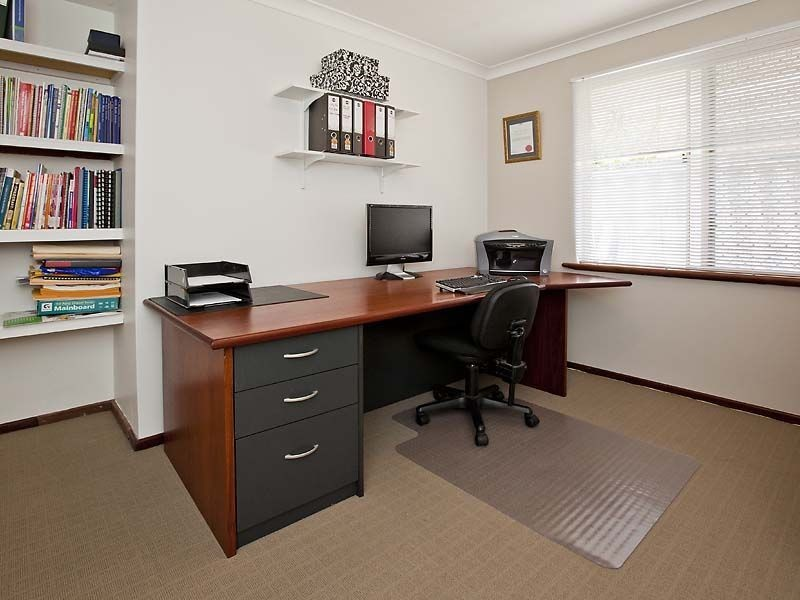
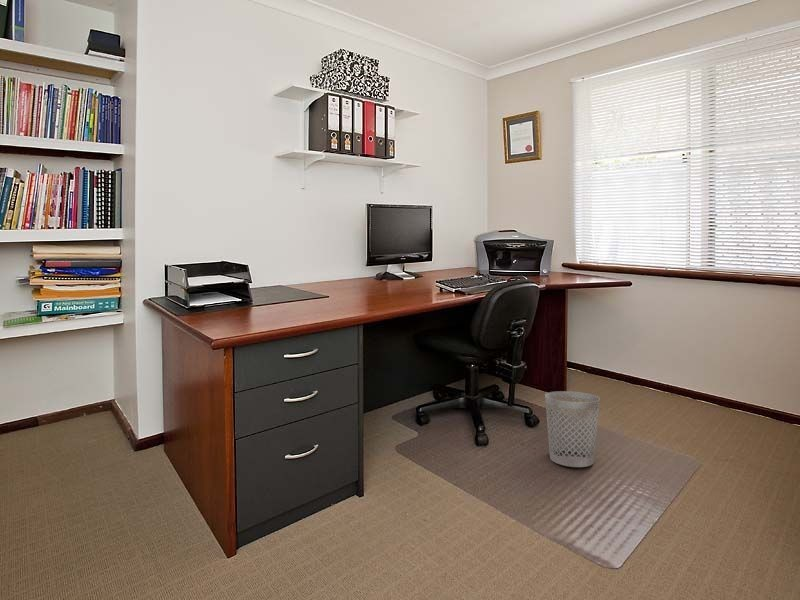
+ wastebasket [544,390,601,468]
